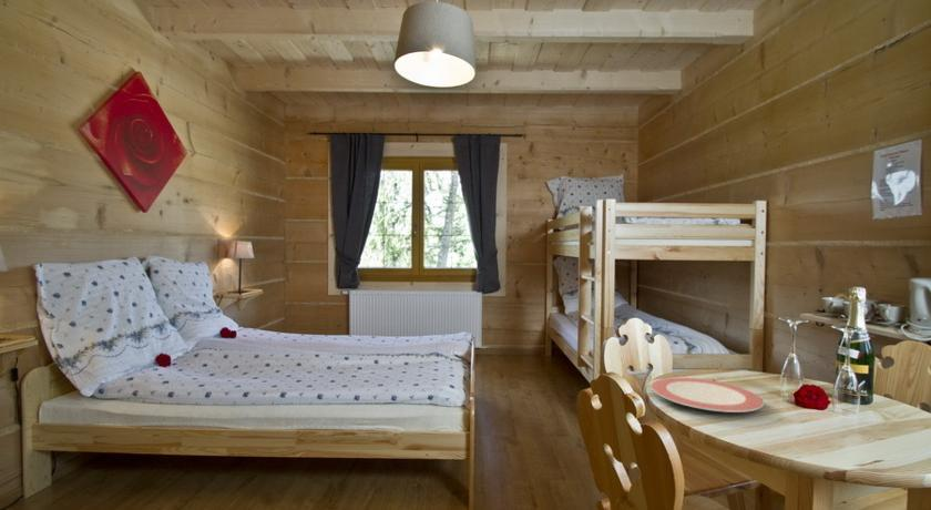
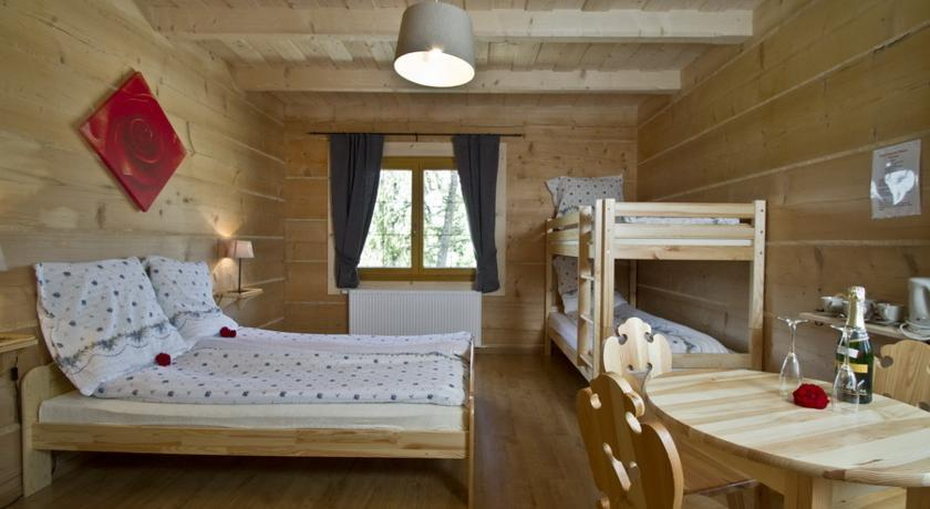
- plate [651,377,765,414]
